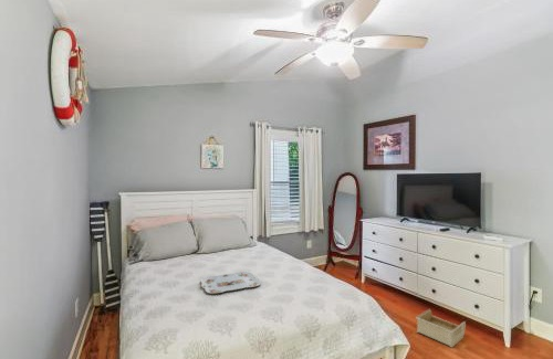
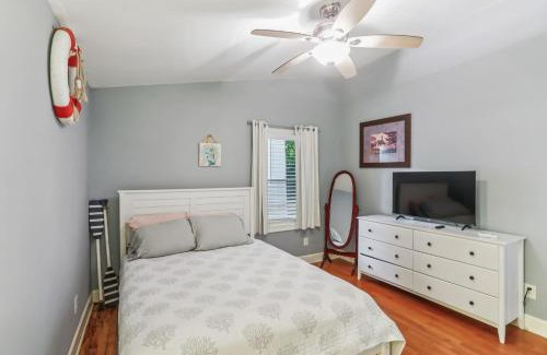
- serving tray [200,271,262,295]
- storage bin [415,308,467,349]
